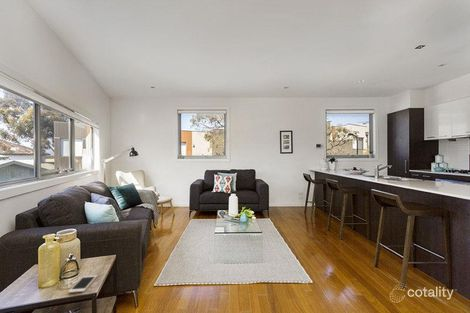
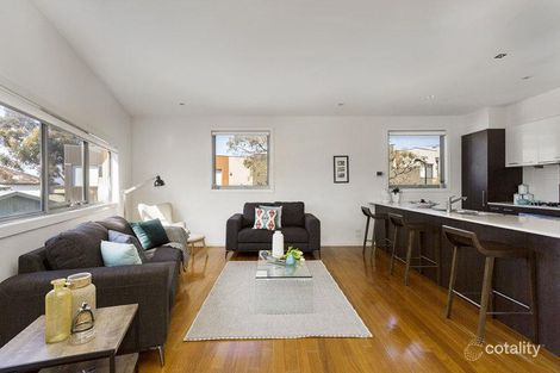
- cell phone [67,274,98,294]
